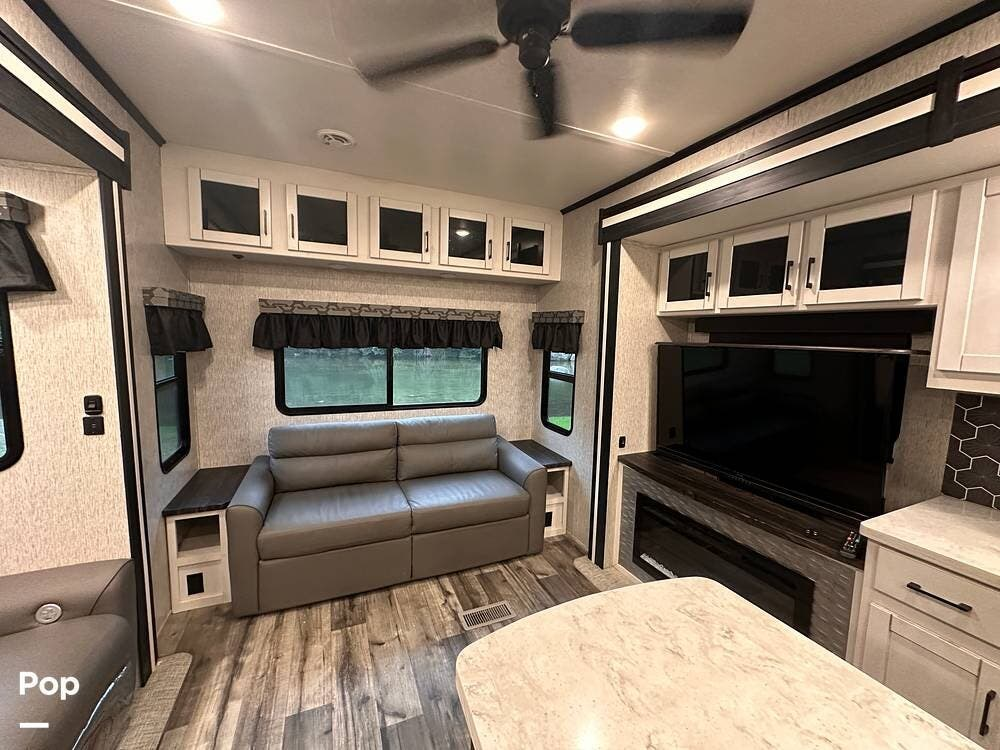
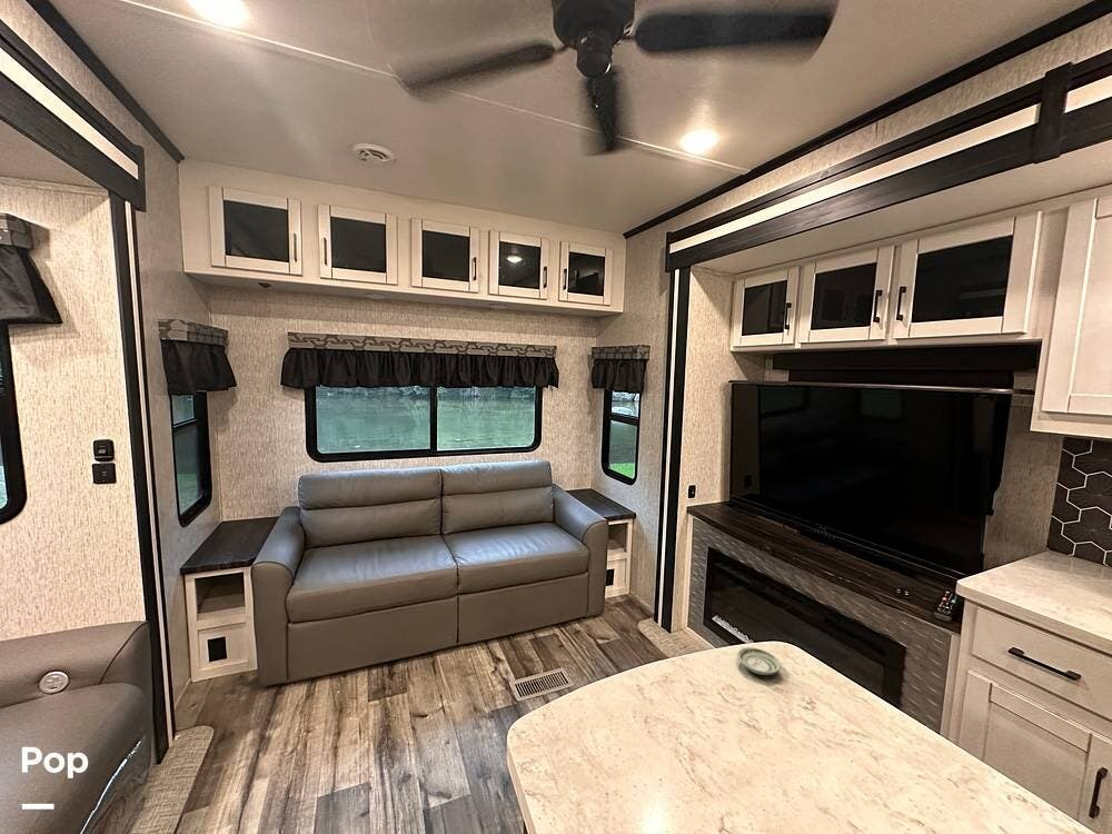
+ saucer [736,646,782,676]
